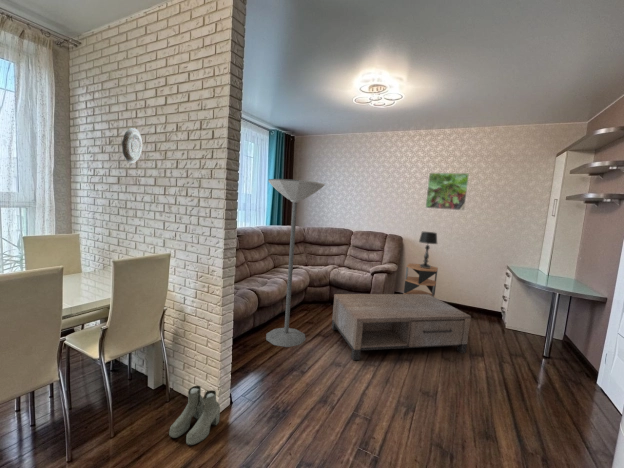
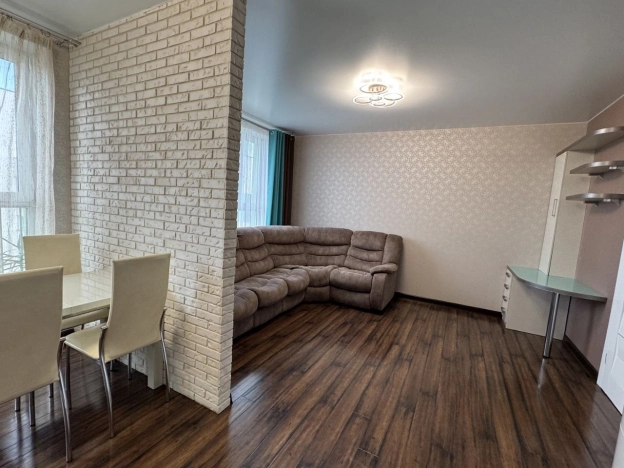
- side table [403,262,439,297]
- floor lamp [265,178,326,348]
- decorative plate [121,127,143,164]
- coffee table [331,293,472,361]
- table lamp [418,231,438,268]
- boots [168,385,221,446]
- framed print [425,172,470,211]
